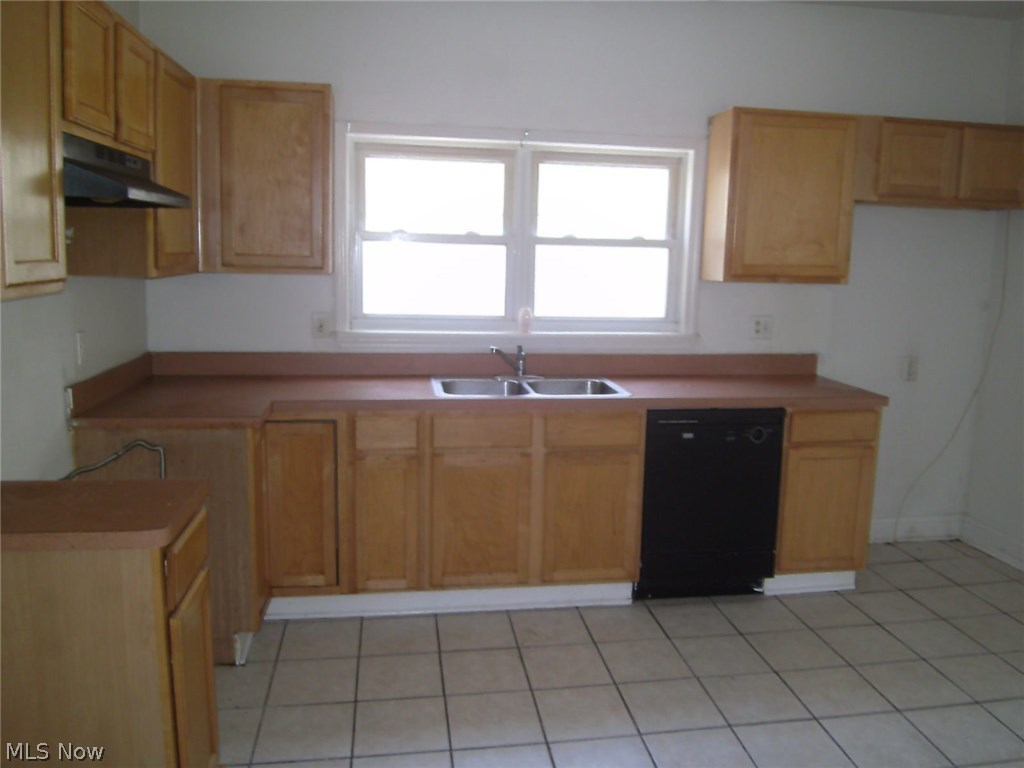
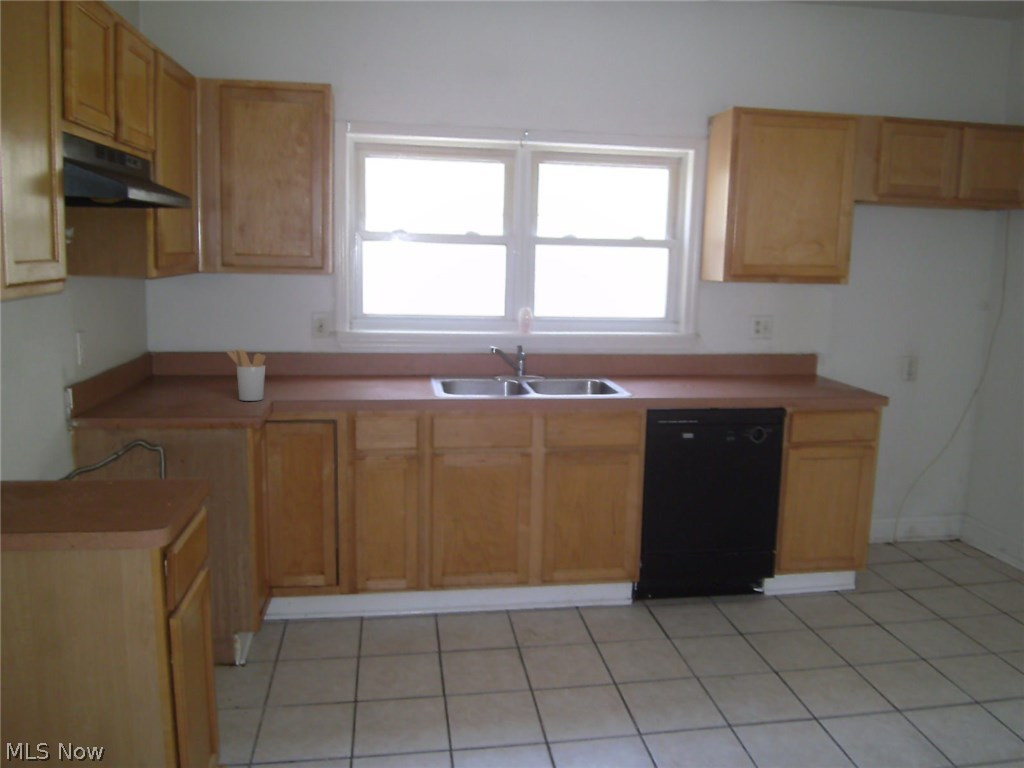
+ utensil holder [226,349,267,402]
